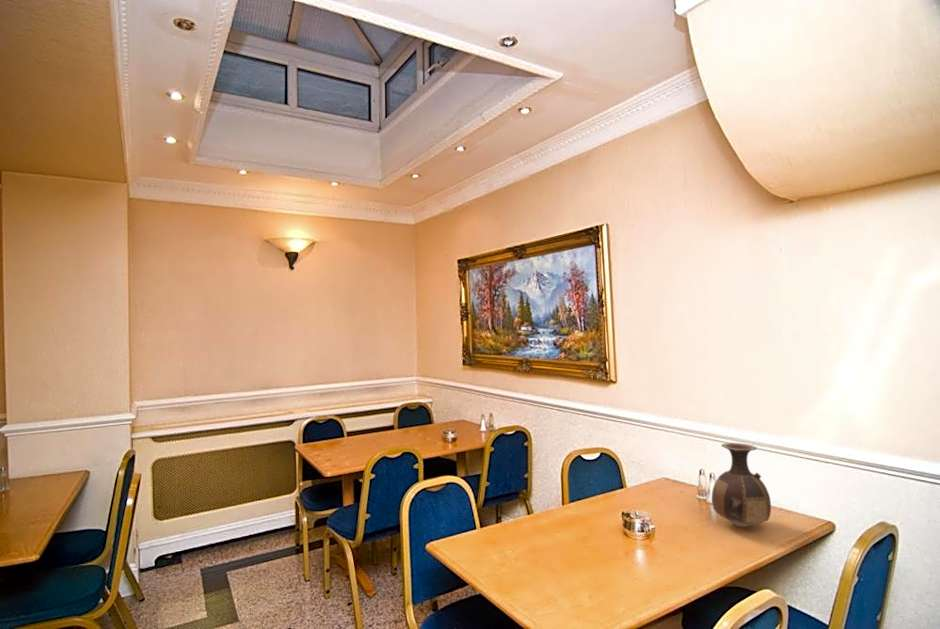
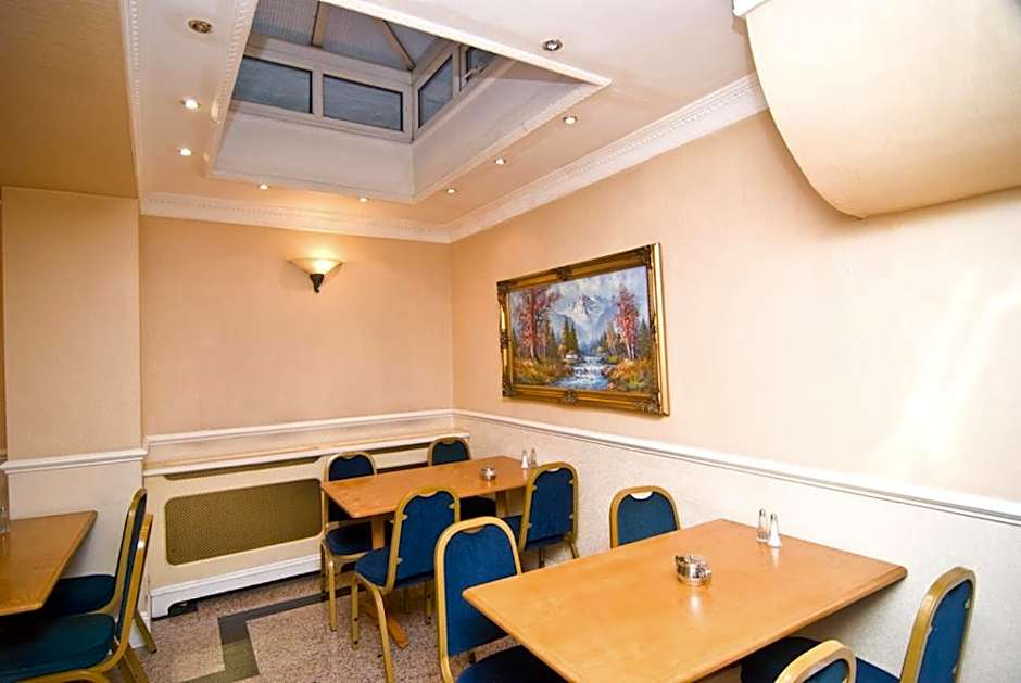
- vase [711,442,772,529]
